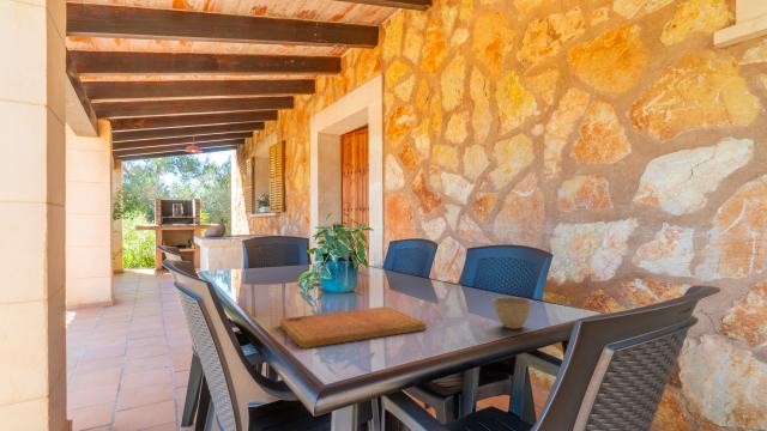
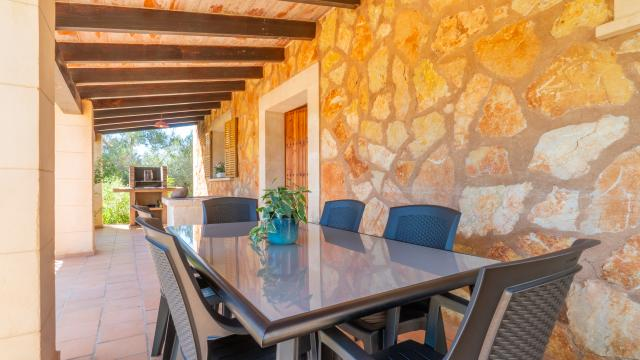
- cutting board [279,305,428,350]
- flower pot [493,296,532,330]
